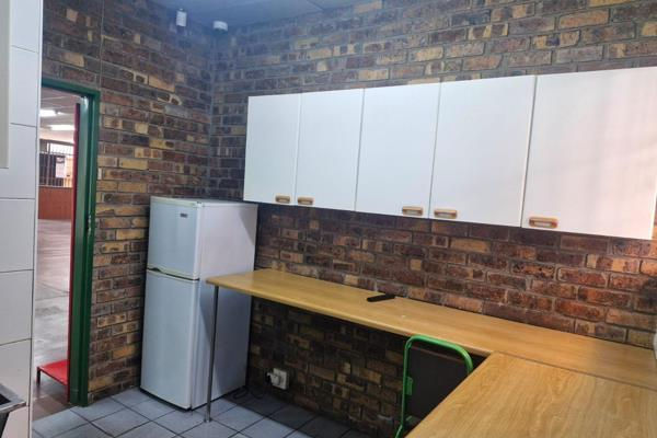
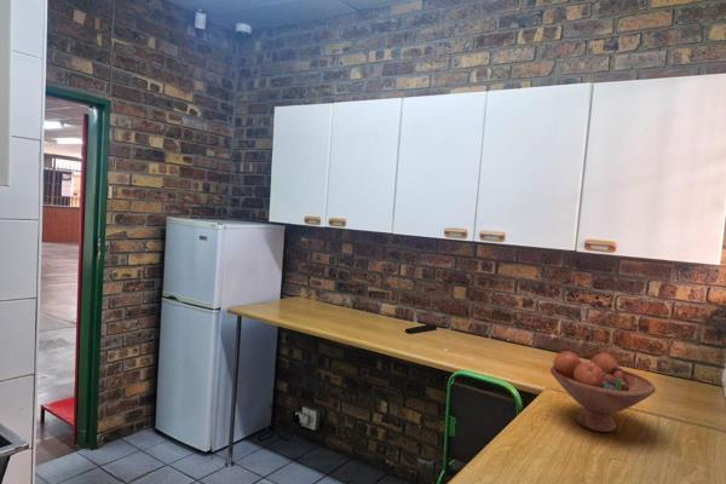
+ fruit bowl [549,350,657,433]
